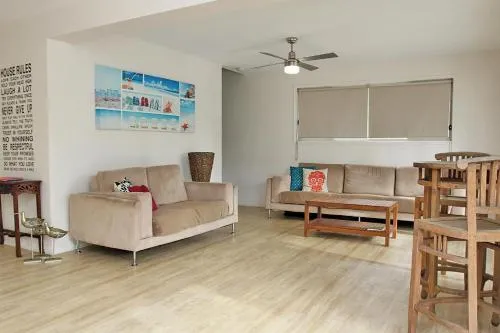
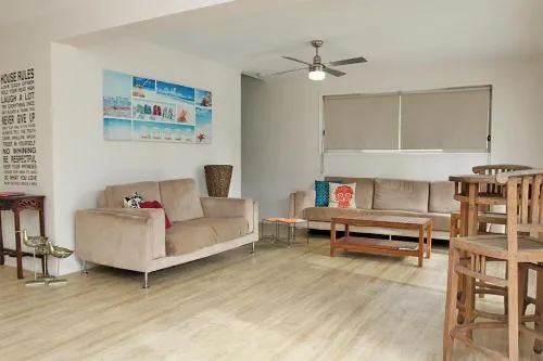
+ side table [261,217,310,246]
